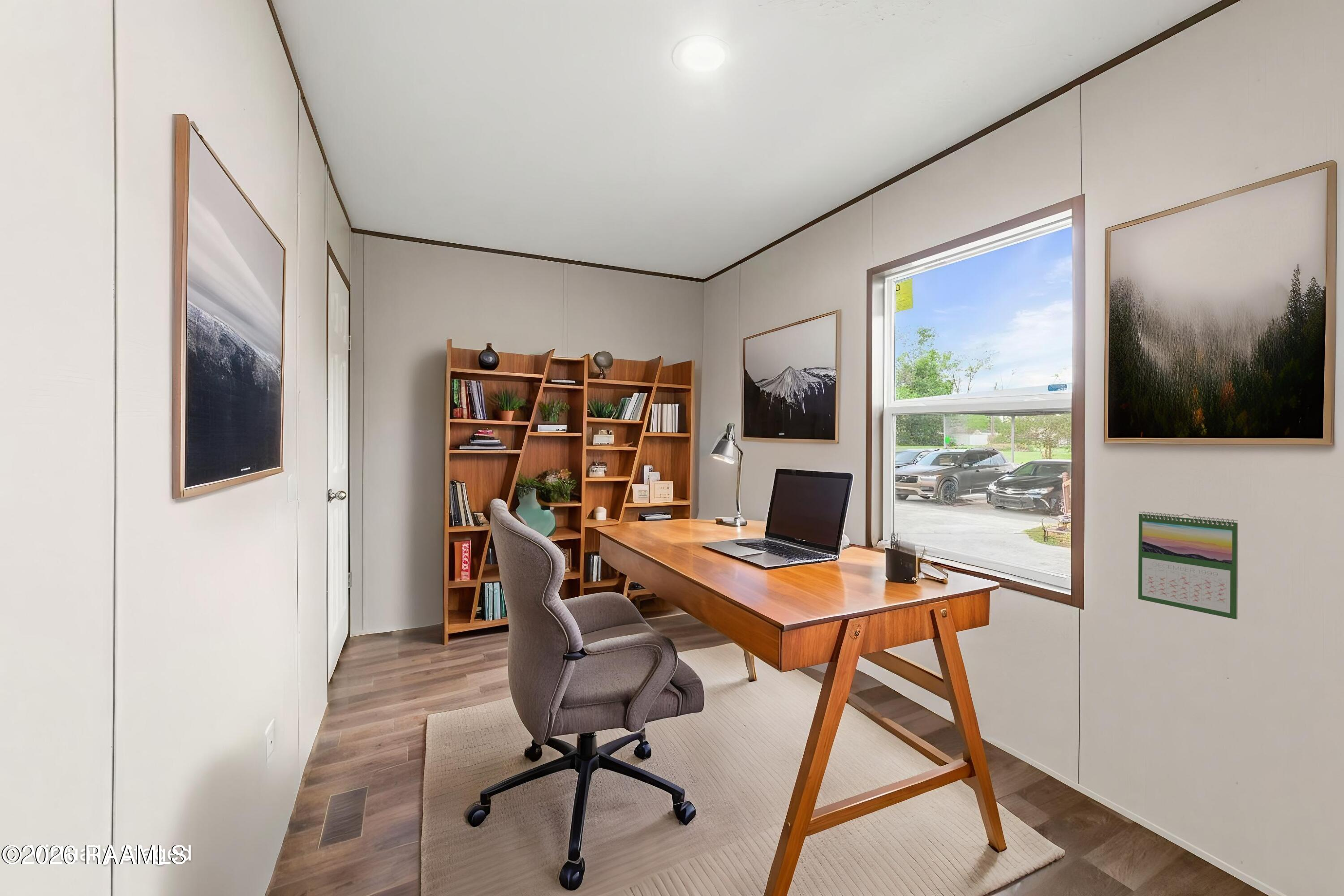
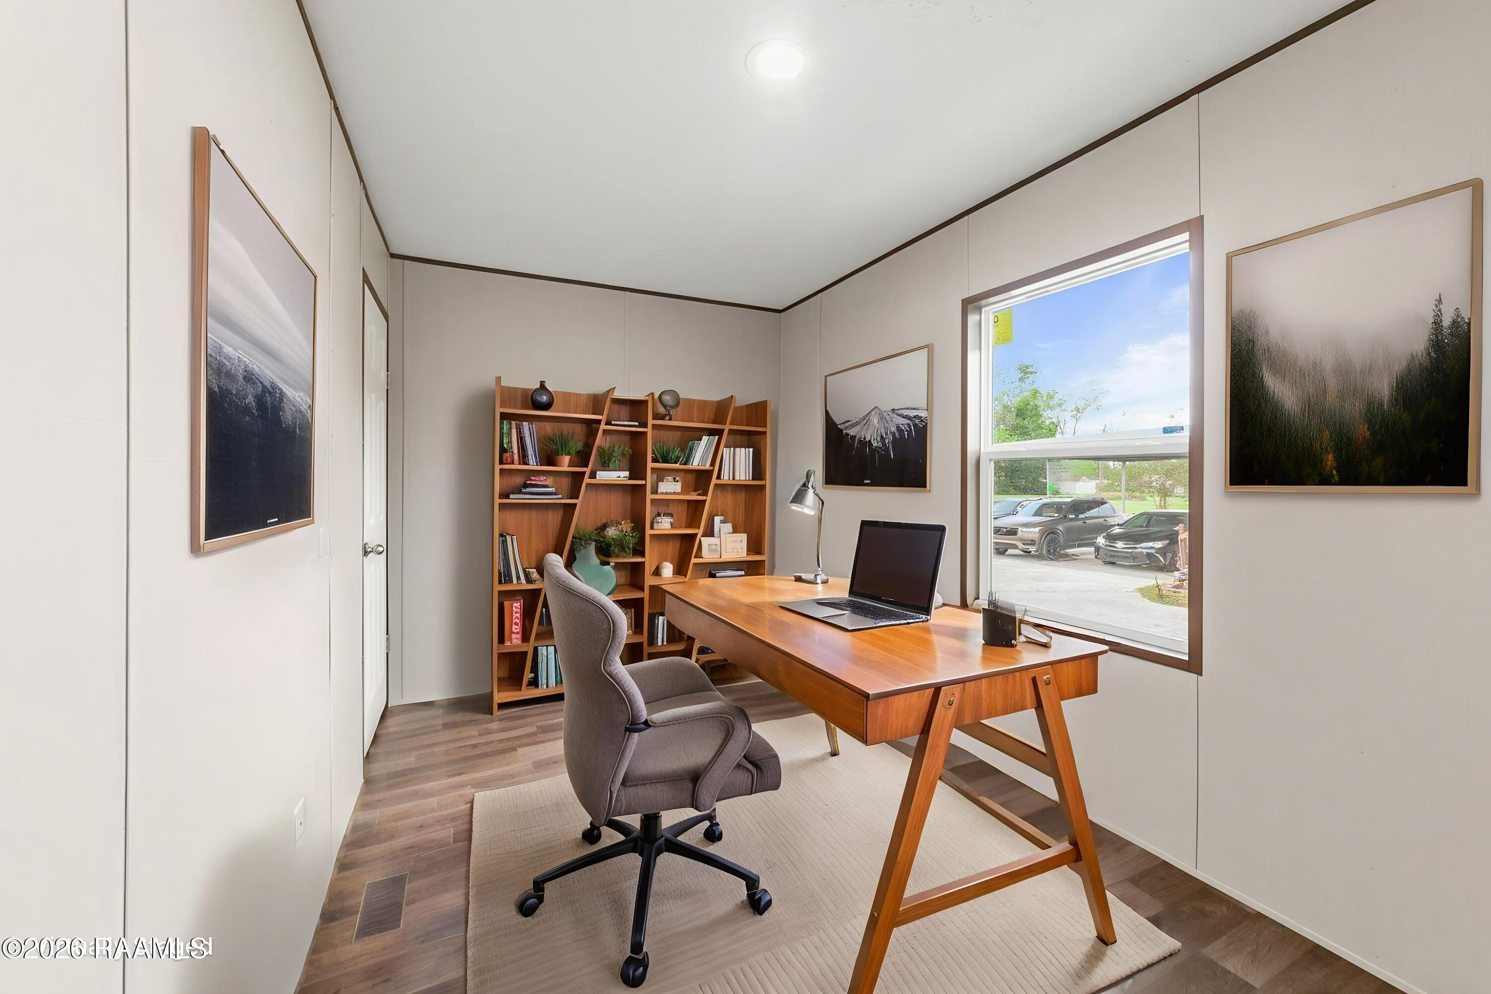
- calendar [1138,511,1239,620]
